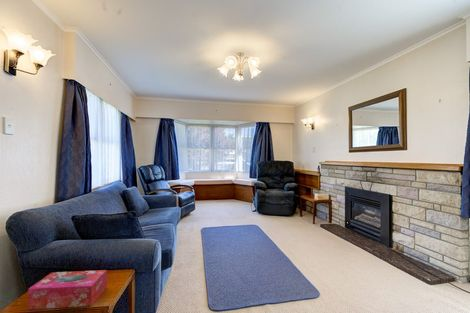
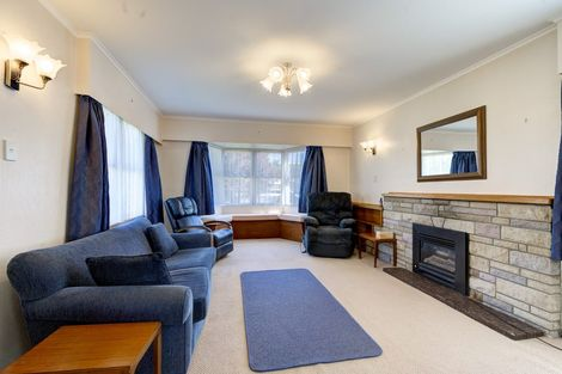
- tissue box [27,269,108,311]
